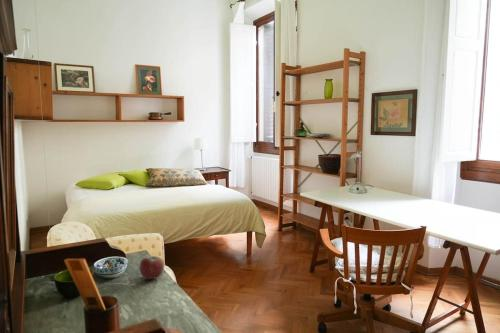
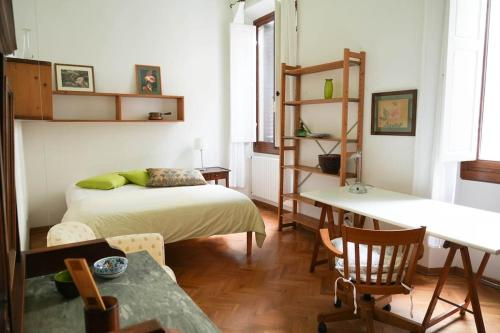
- apple [138,255,165,280]
